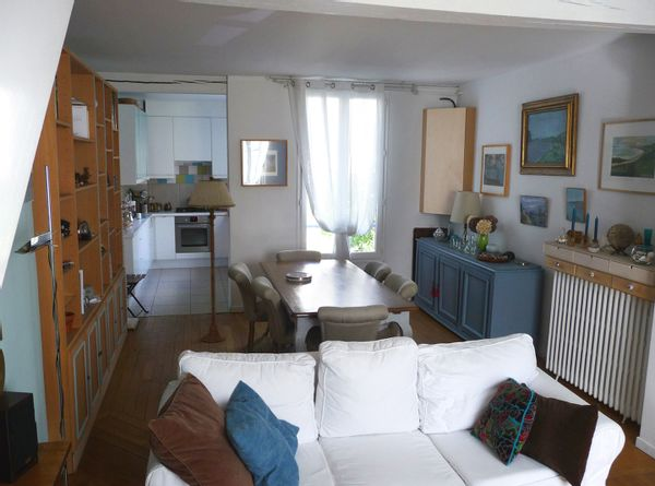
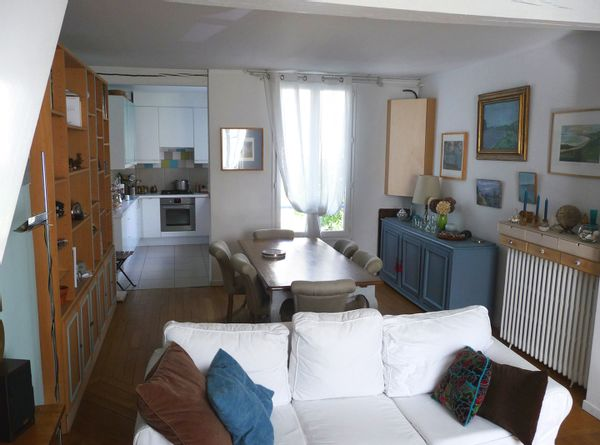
- floor lamp [186,176,236,343]
